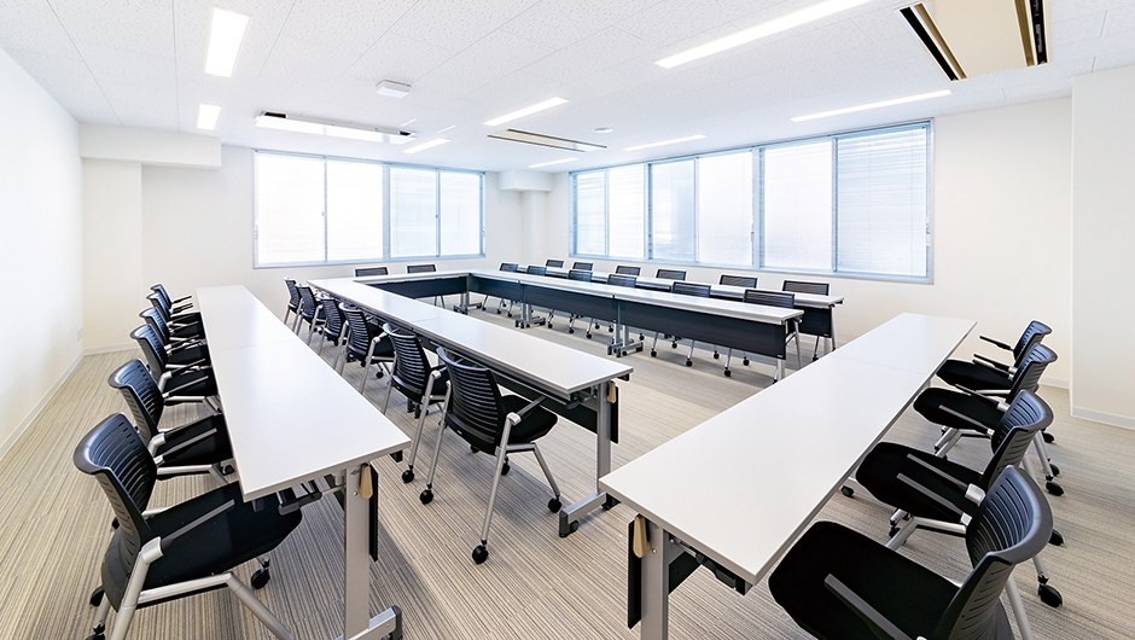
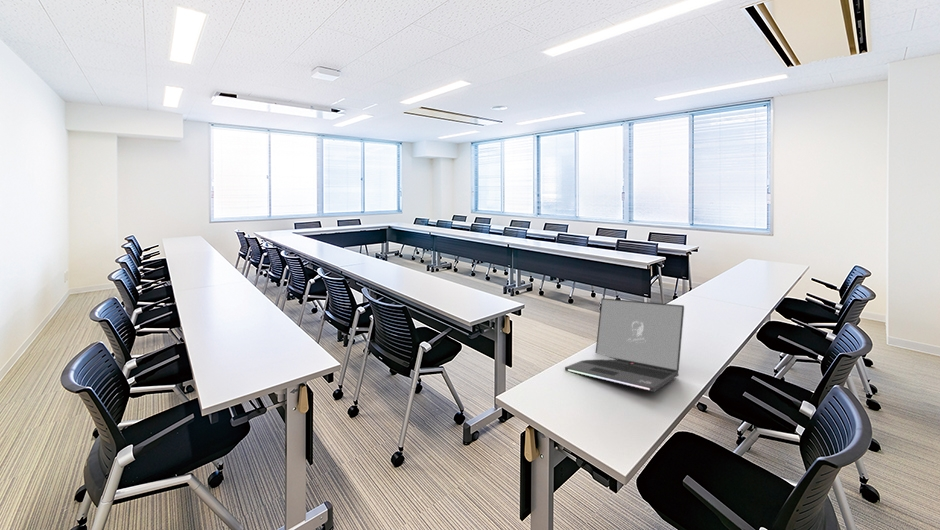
+ laptop [564,297,685,393]
